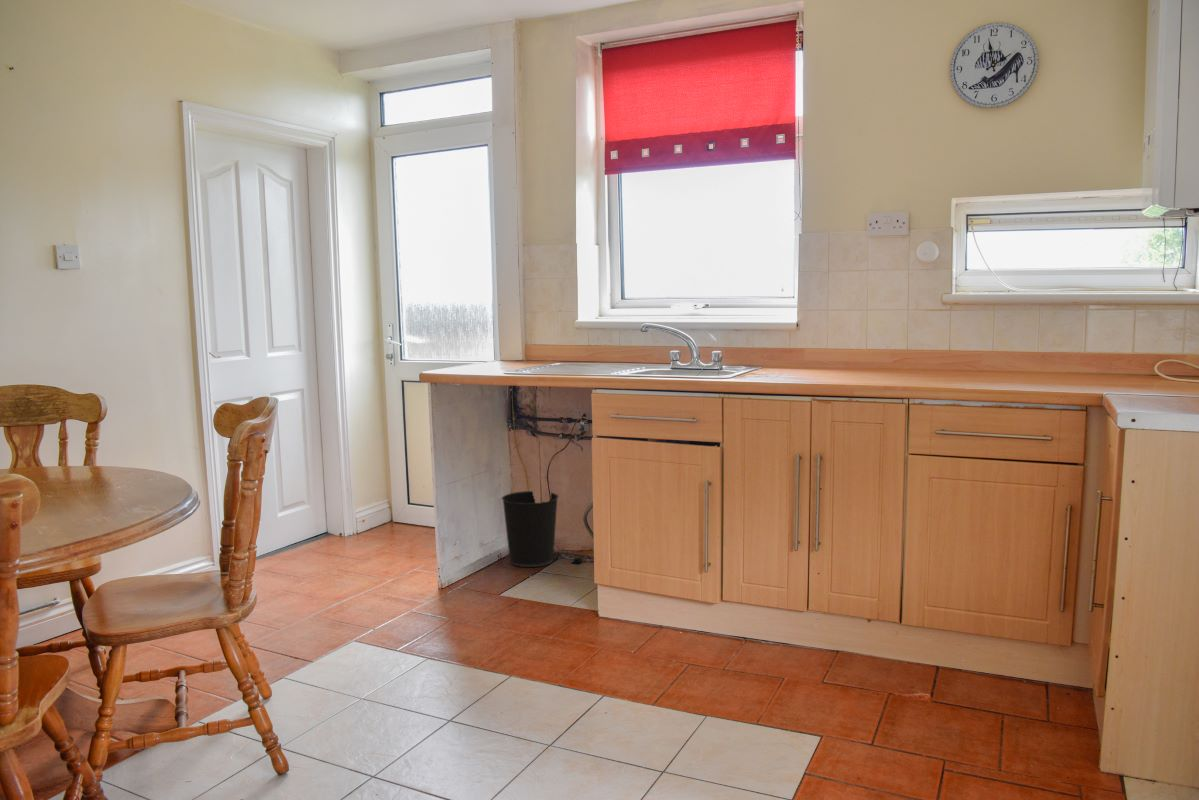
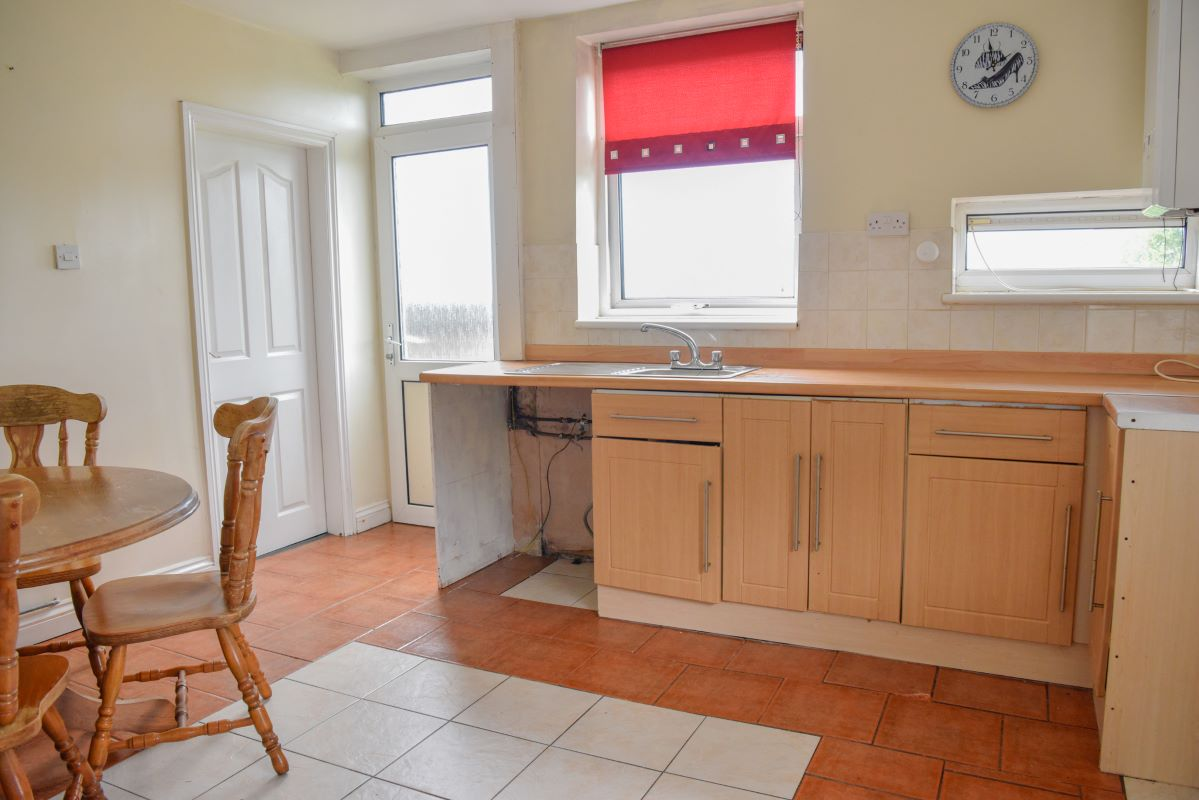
- wastebasket [501,490,560,568]
